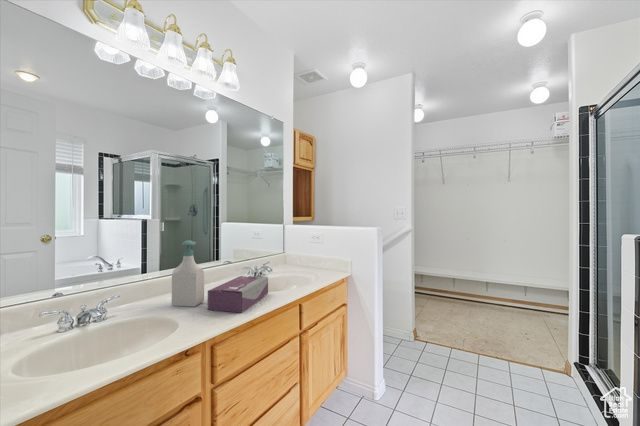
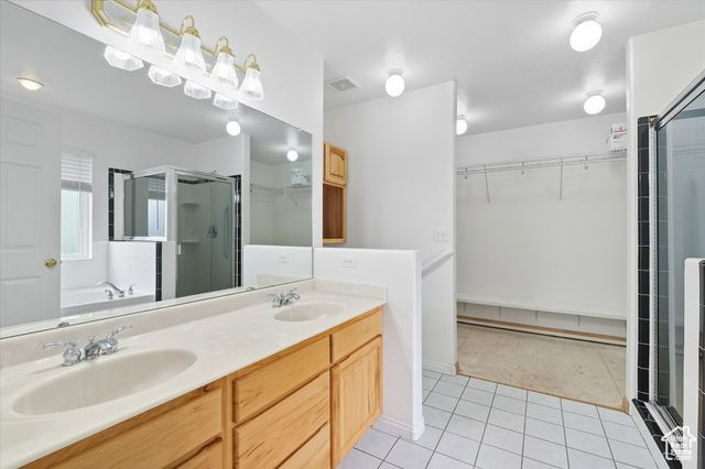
- tissue box [207,275,269,314]
- soap bottle [171,239,205,308]
